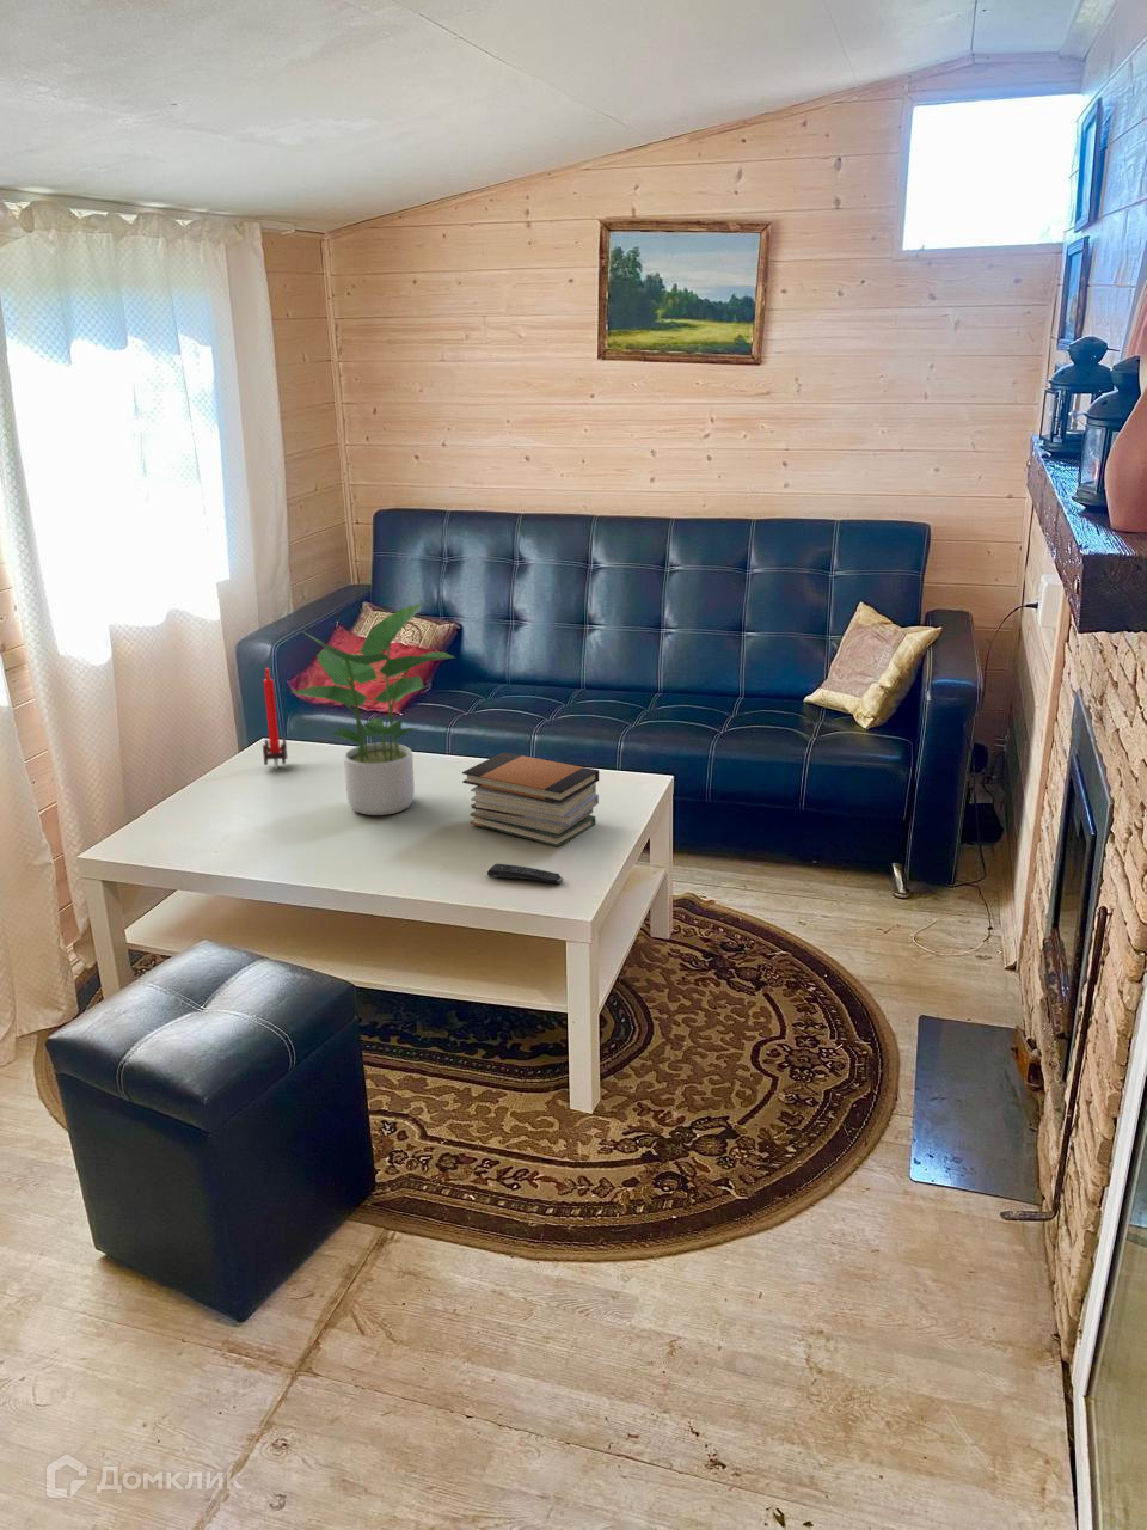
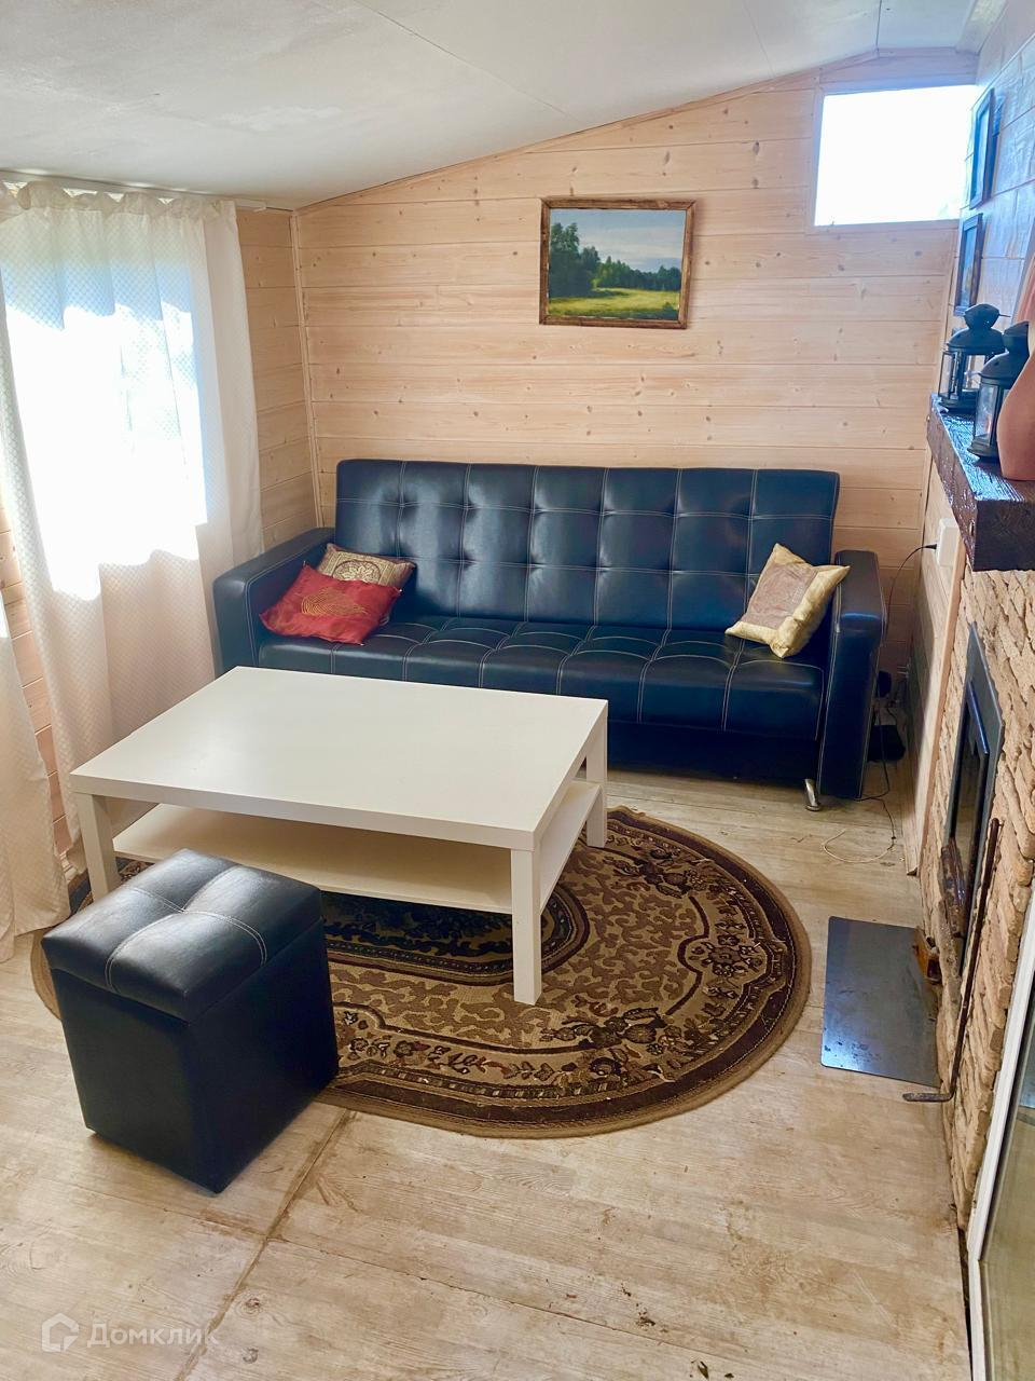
- remote control [487,863,564,884]
- potted plant [290,601,457,817]
- candle [261,667,289,770]
- book stack [461,751,600,847]
